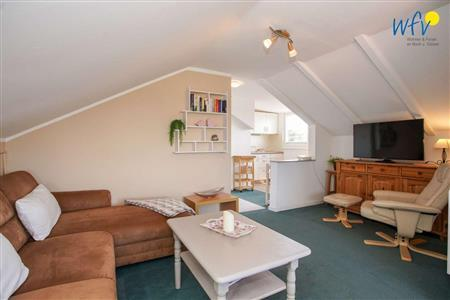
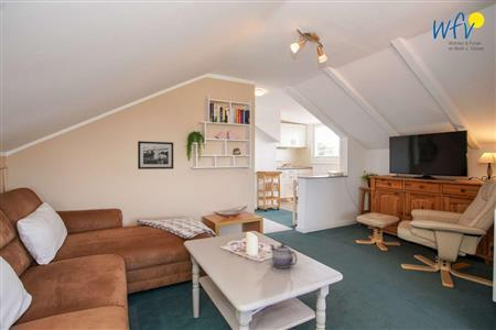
+ picture frame [137,140,174,170]
+ teapot [269,242,299,270]
